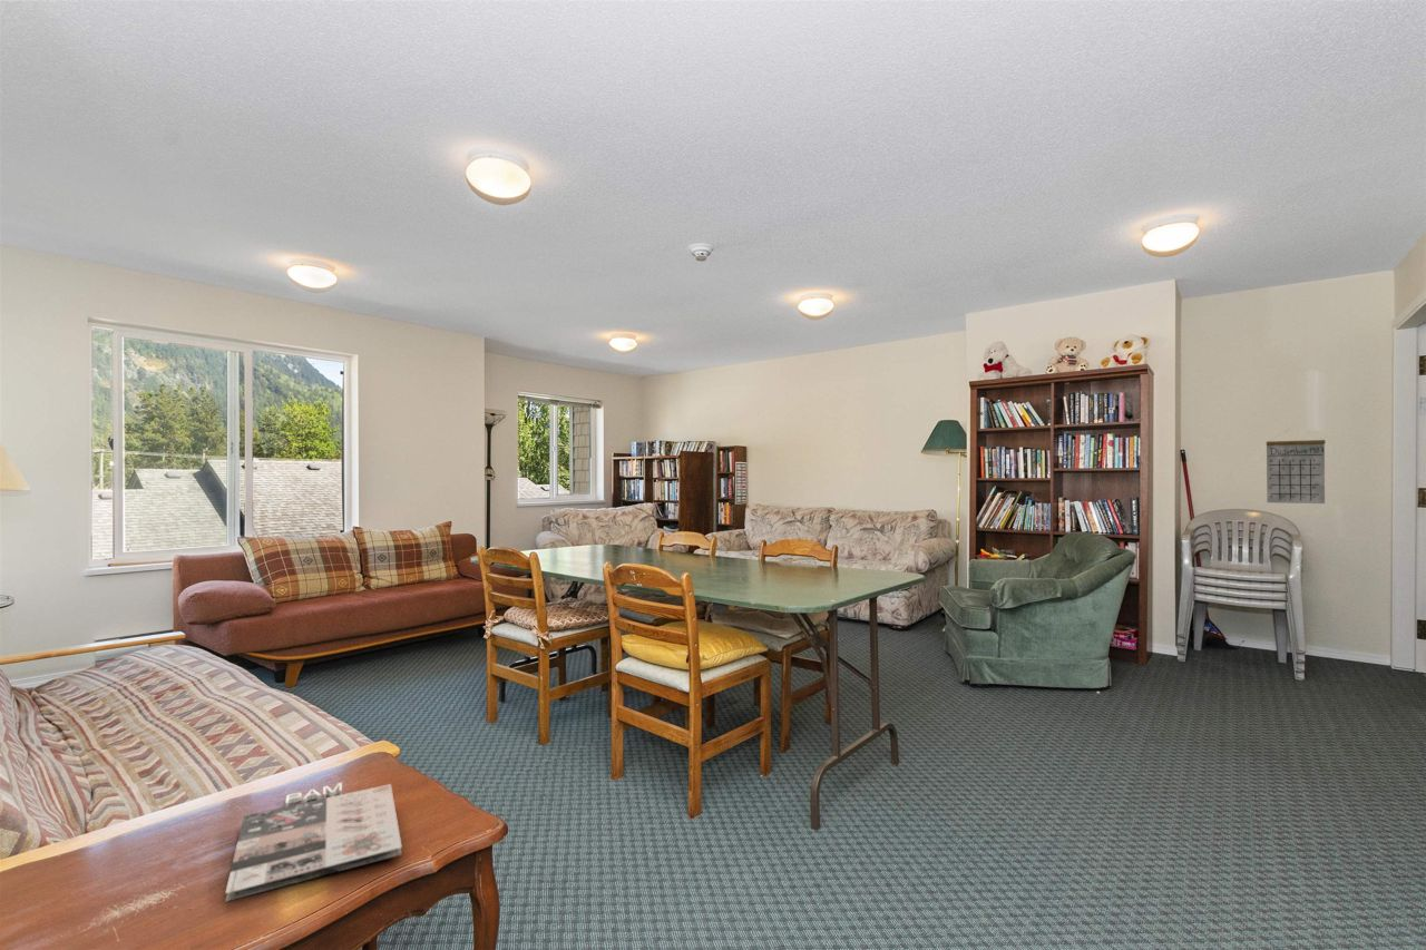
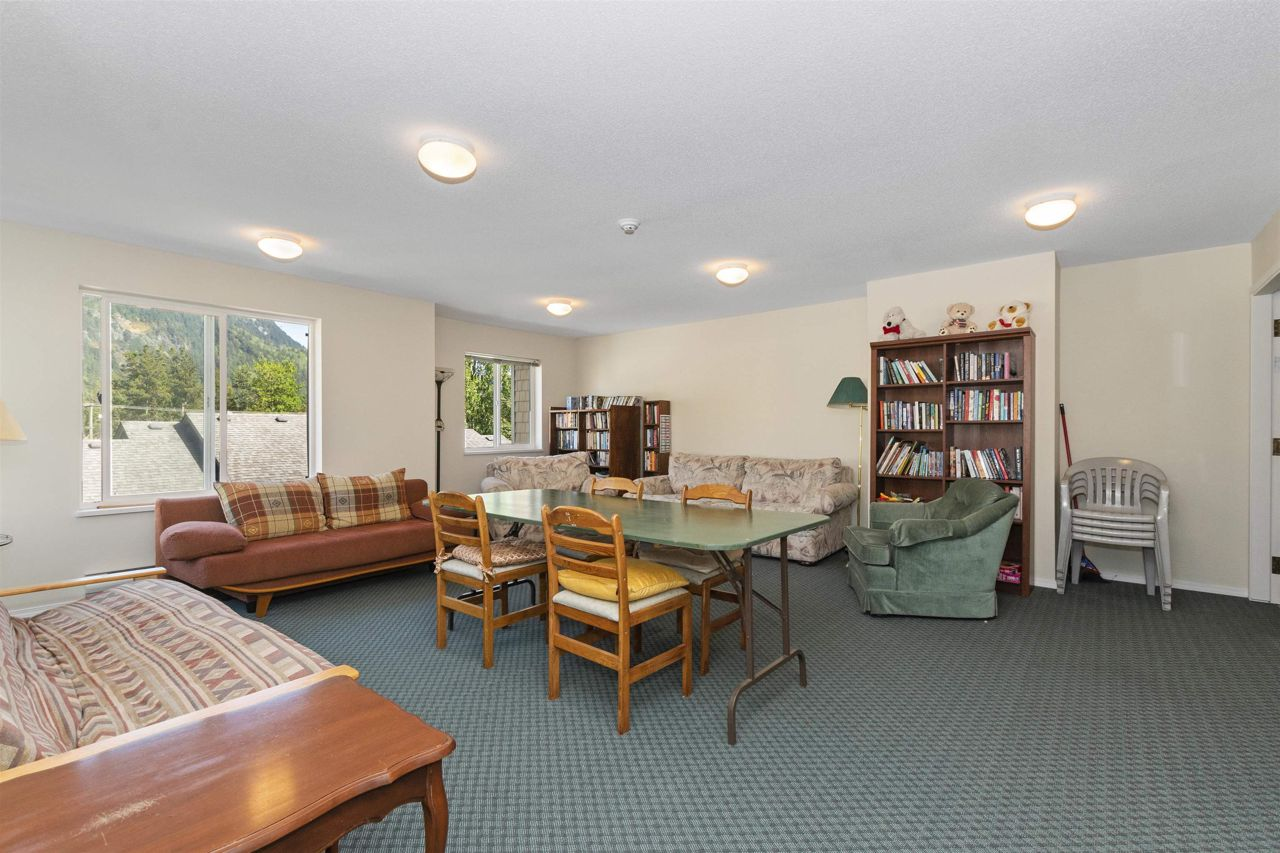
- calendar [1266,429,1327,505]
- magazine [224,782,403,902]
